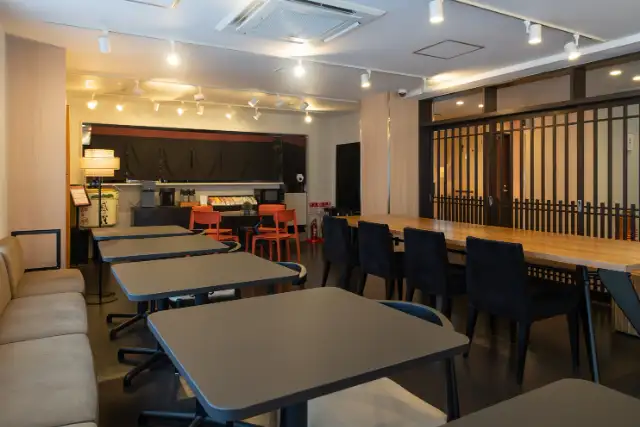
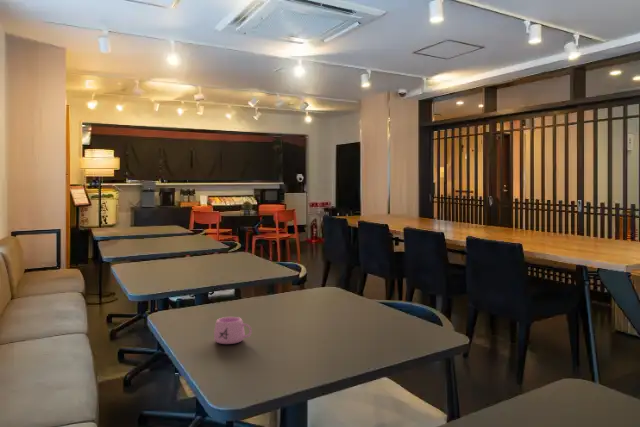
+ mug [213,316,253,345]
